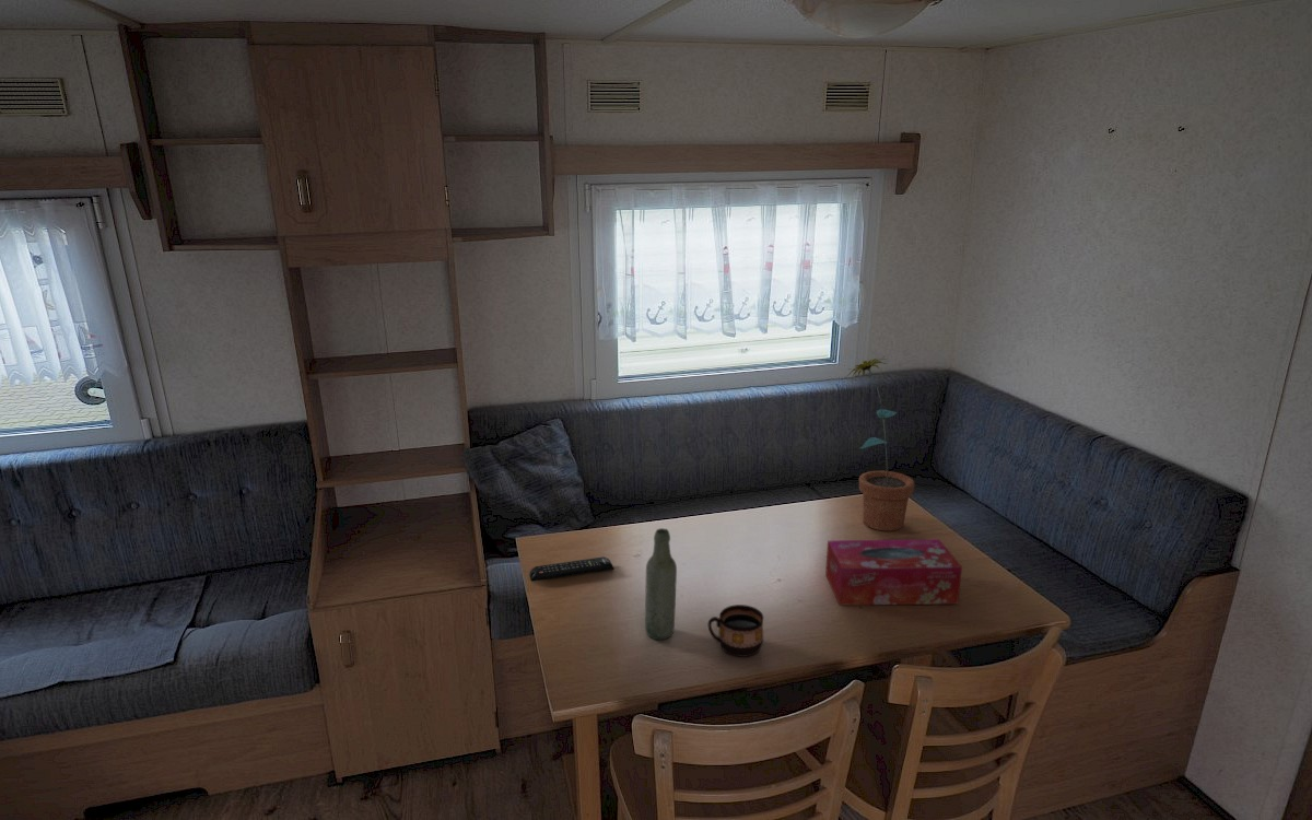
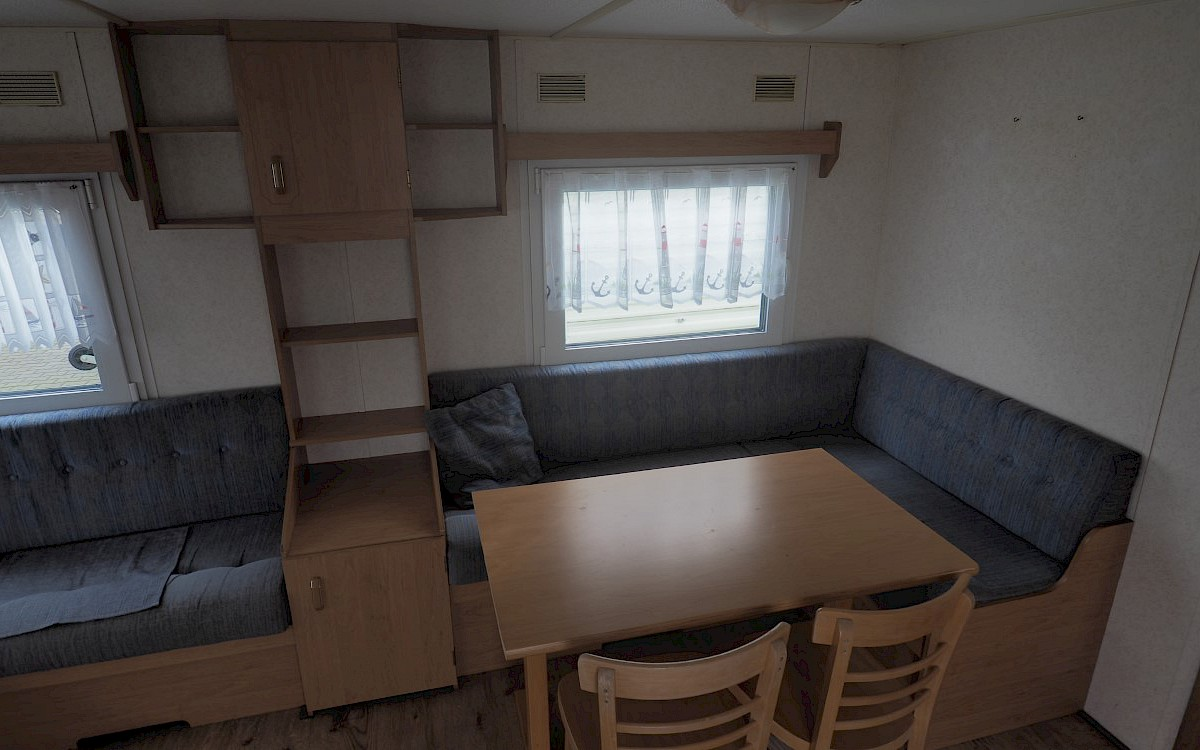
- bottle [644,527,678,641]
- tissue box [824,538,963,607]
- potted plant [845,354,916,531]
- remote control [528,555,616,583]
- cup [707,604,764,658]
